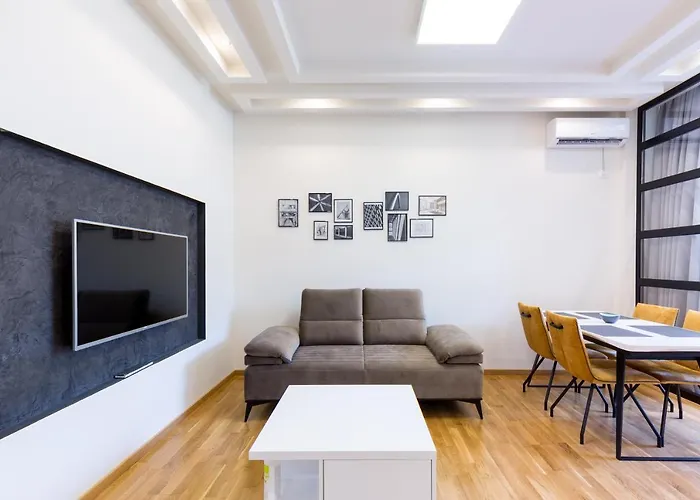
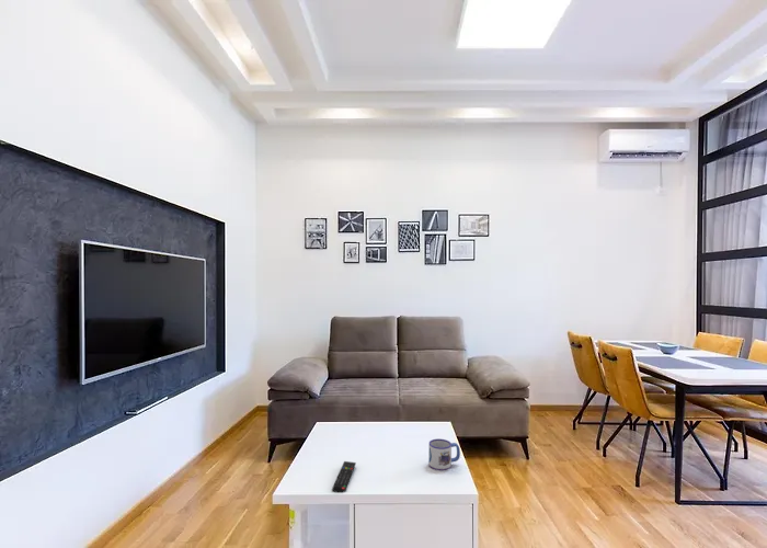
+ remote control [331,460,357,493]
+ mug [427,438,461,471]
